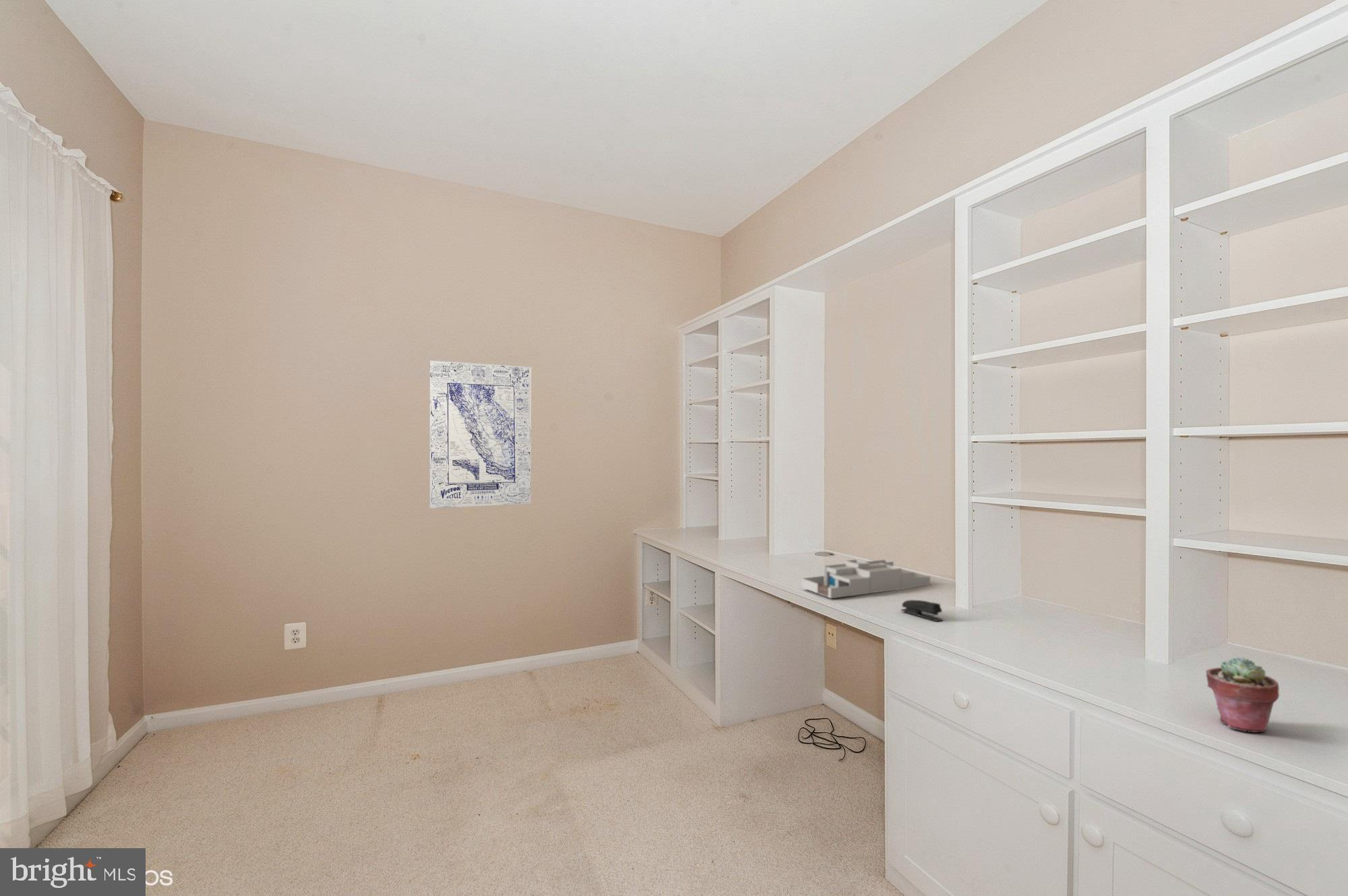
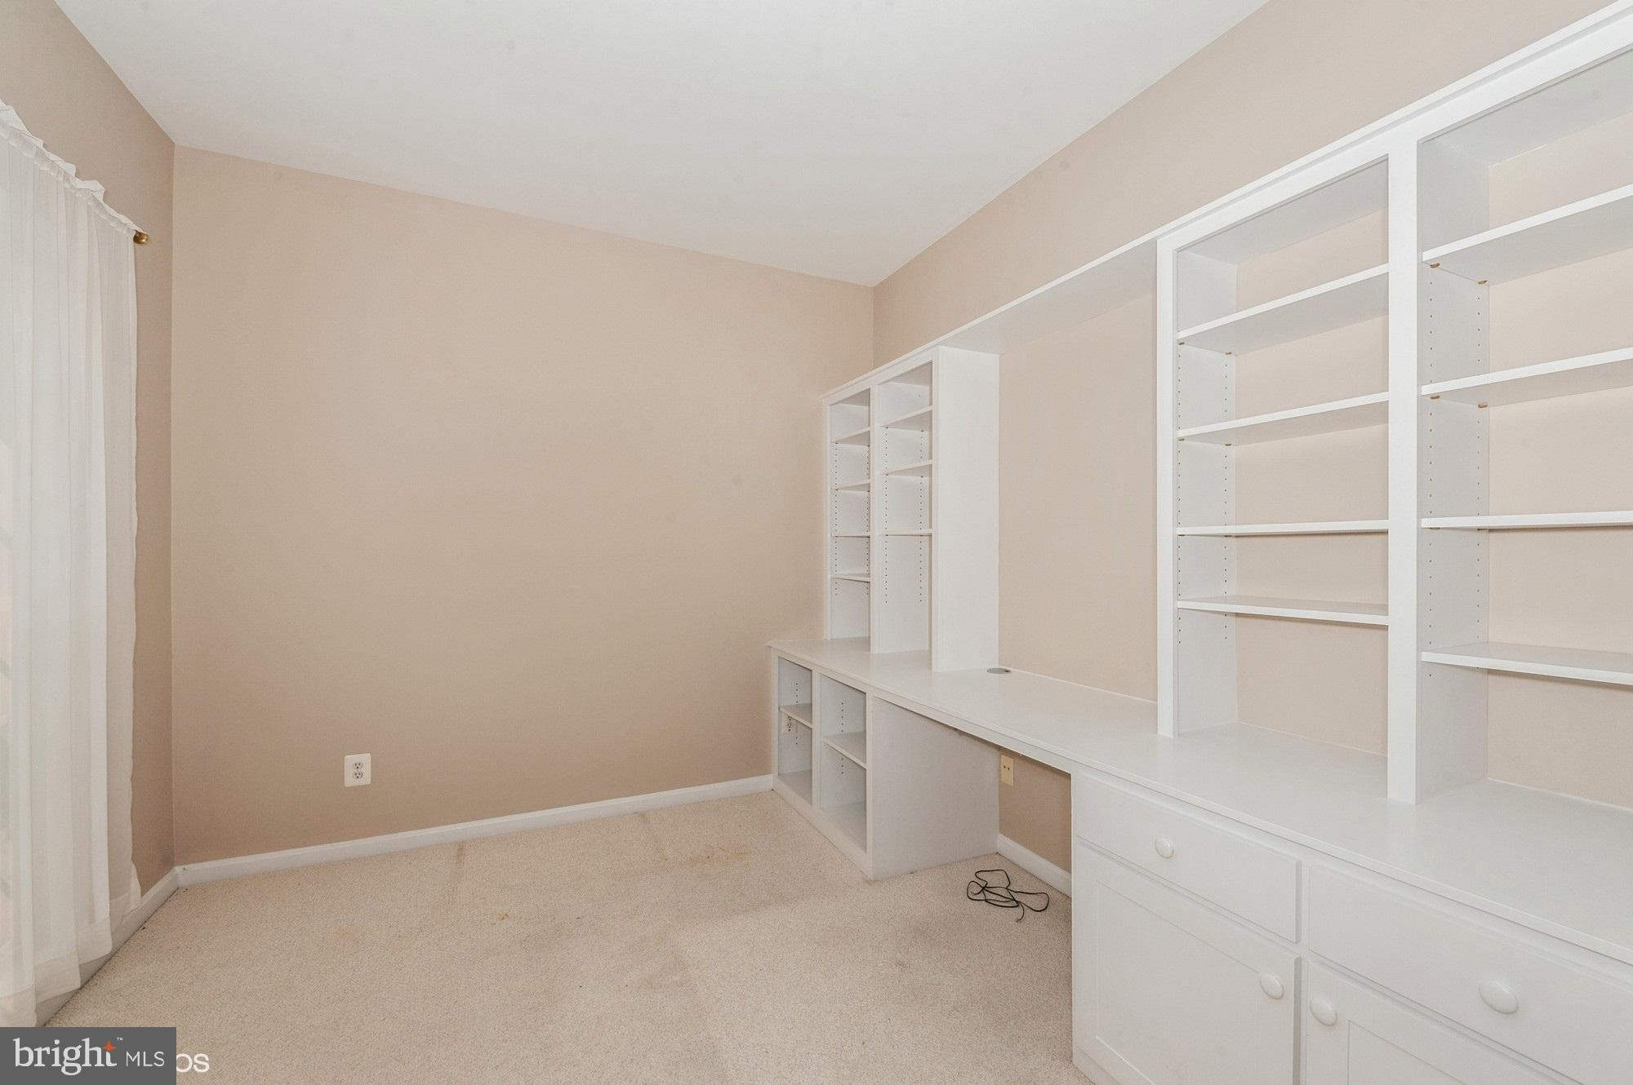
- stapler [900,600,944,622]
- wall art [429,360,532,509]
- desk organizer [801,559,931,599]
- potted succulent [1205,656,1280,733]
